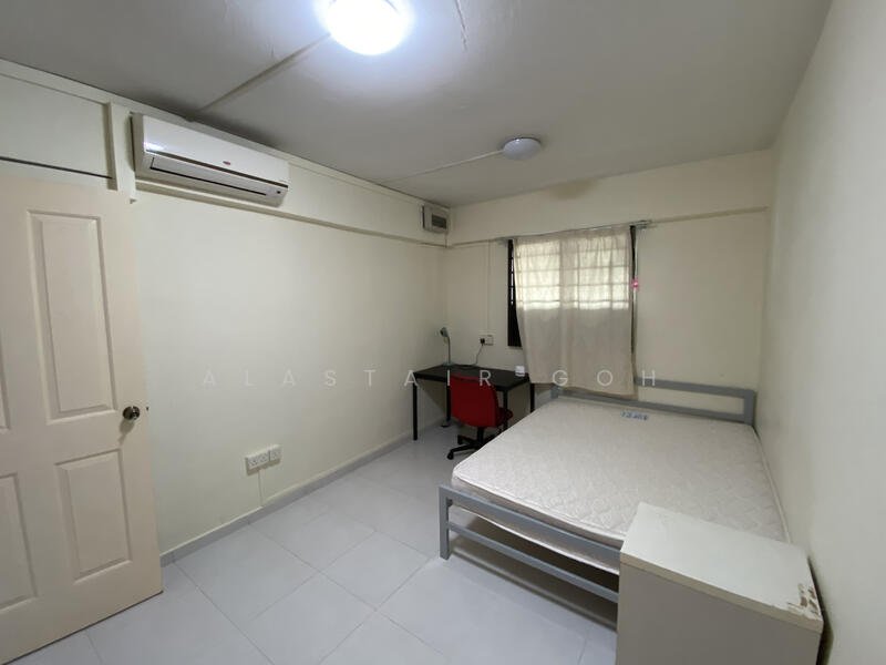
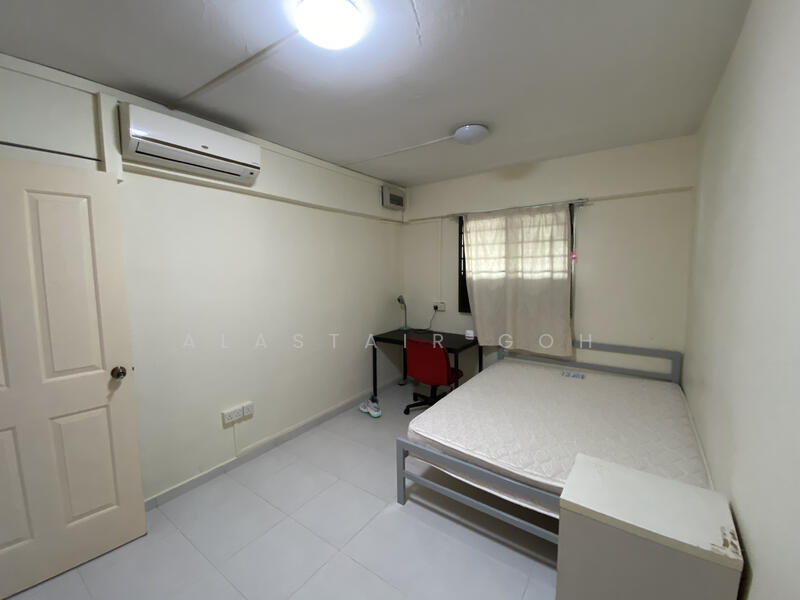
+ sneaker [358,391,382,418]
